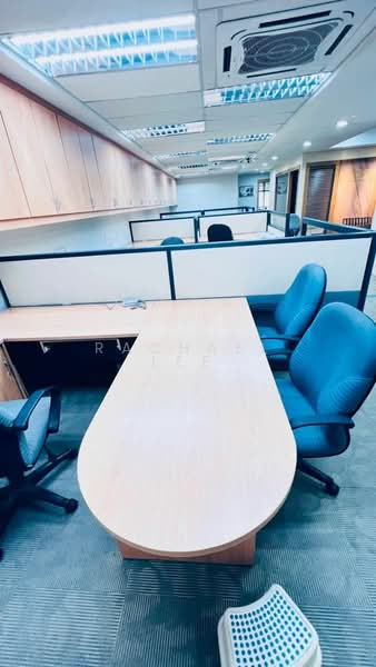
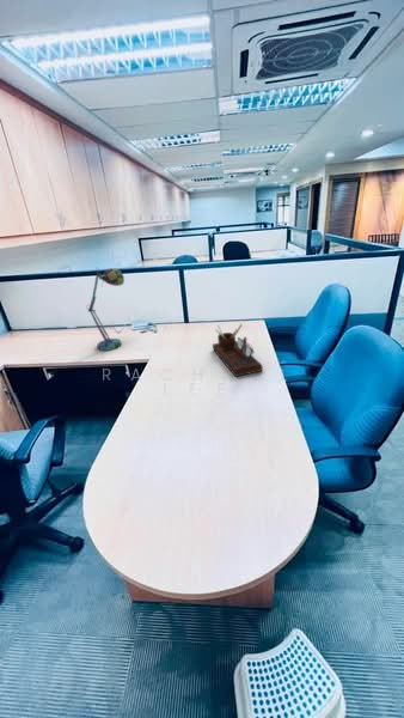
+ desk lamp [85,267,126,352]
+ desk organizer [212,323,263,378]
